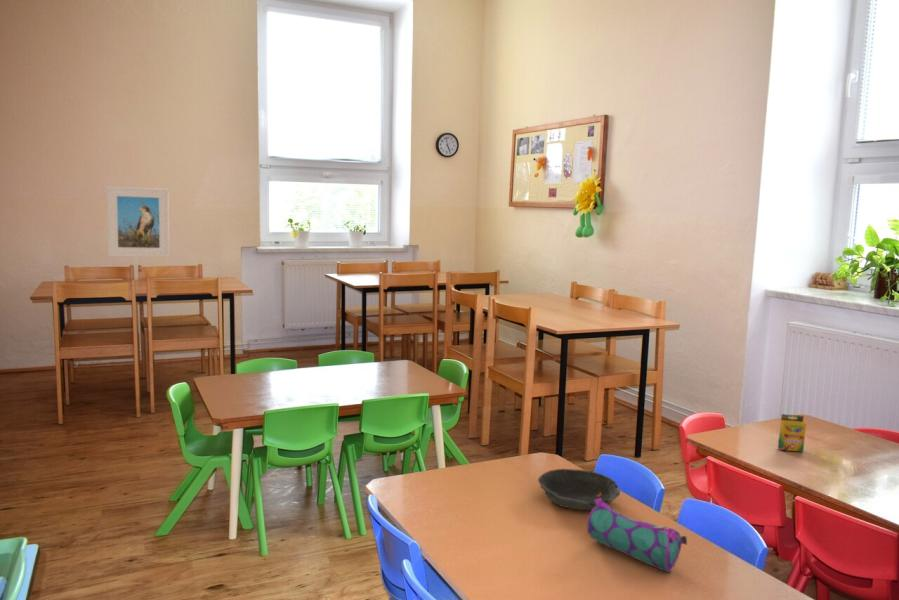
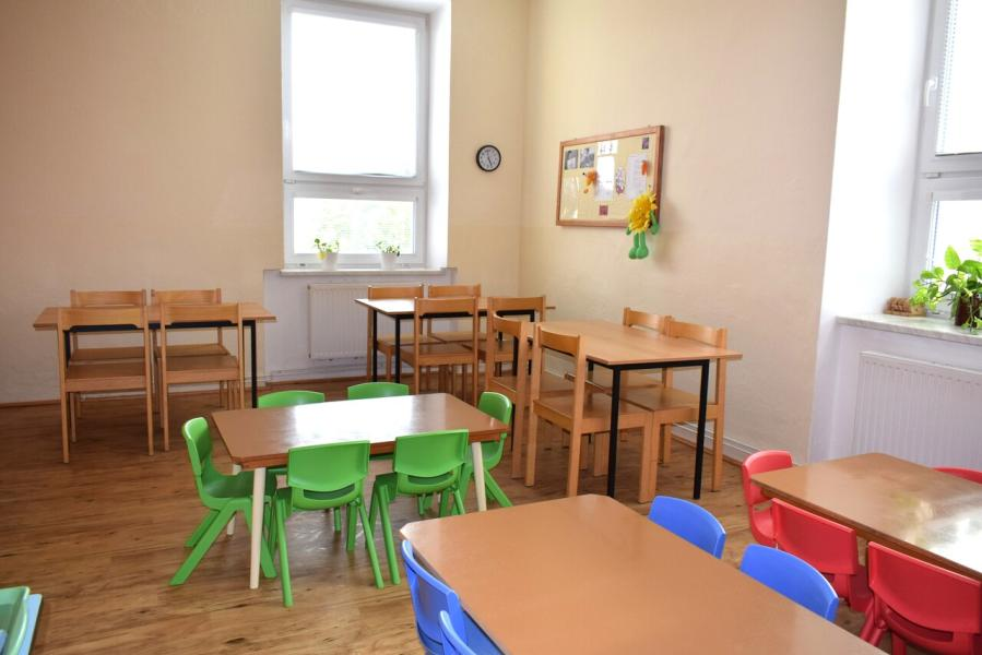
- bowl [537,468,621,511]
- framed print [106,185,170,258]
- pencil case [586,498,688,573]
- crayon box [777,413,807,453]
